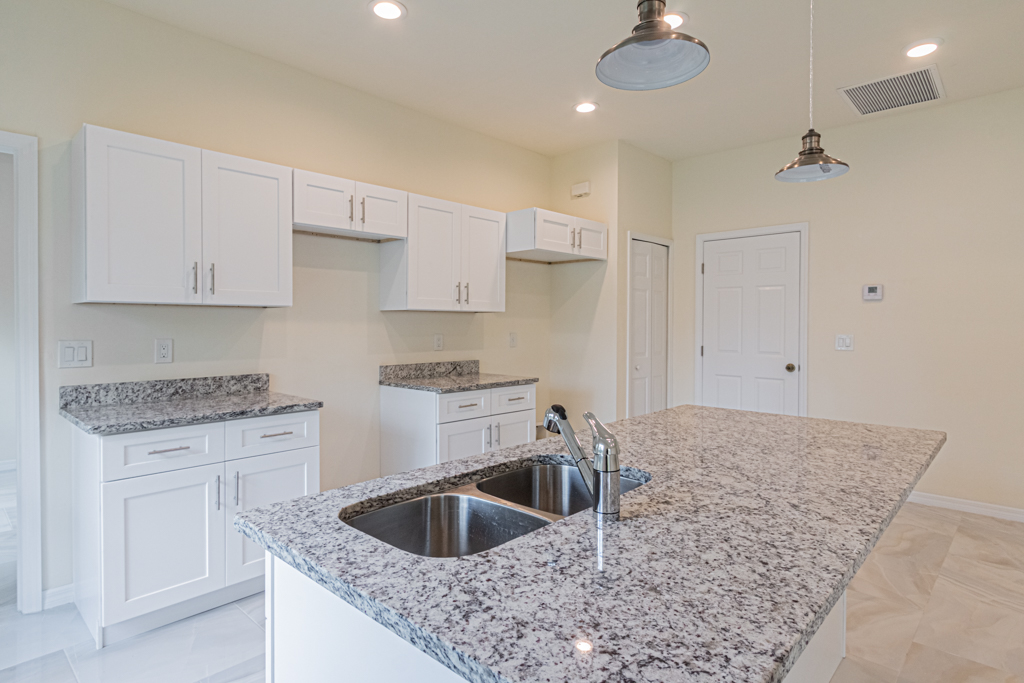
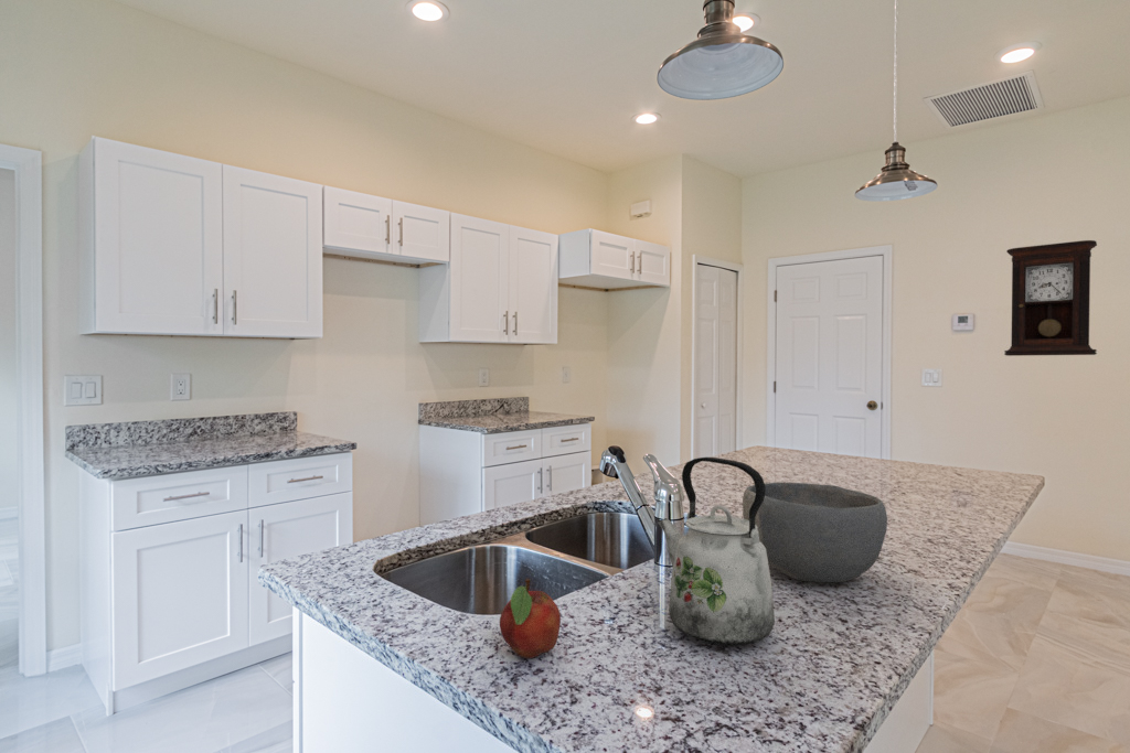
+ kettle [657,456,776,647]
+ bowl [742,481,888,583]
+ fruit [499,578,562,659]
+ pendulum clock [1003,239,1098,357]
